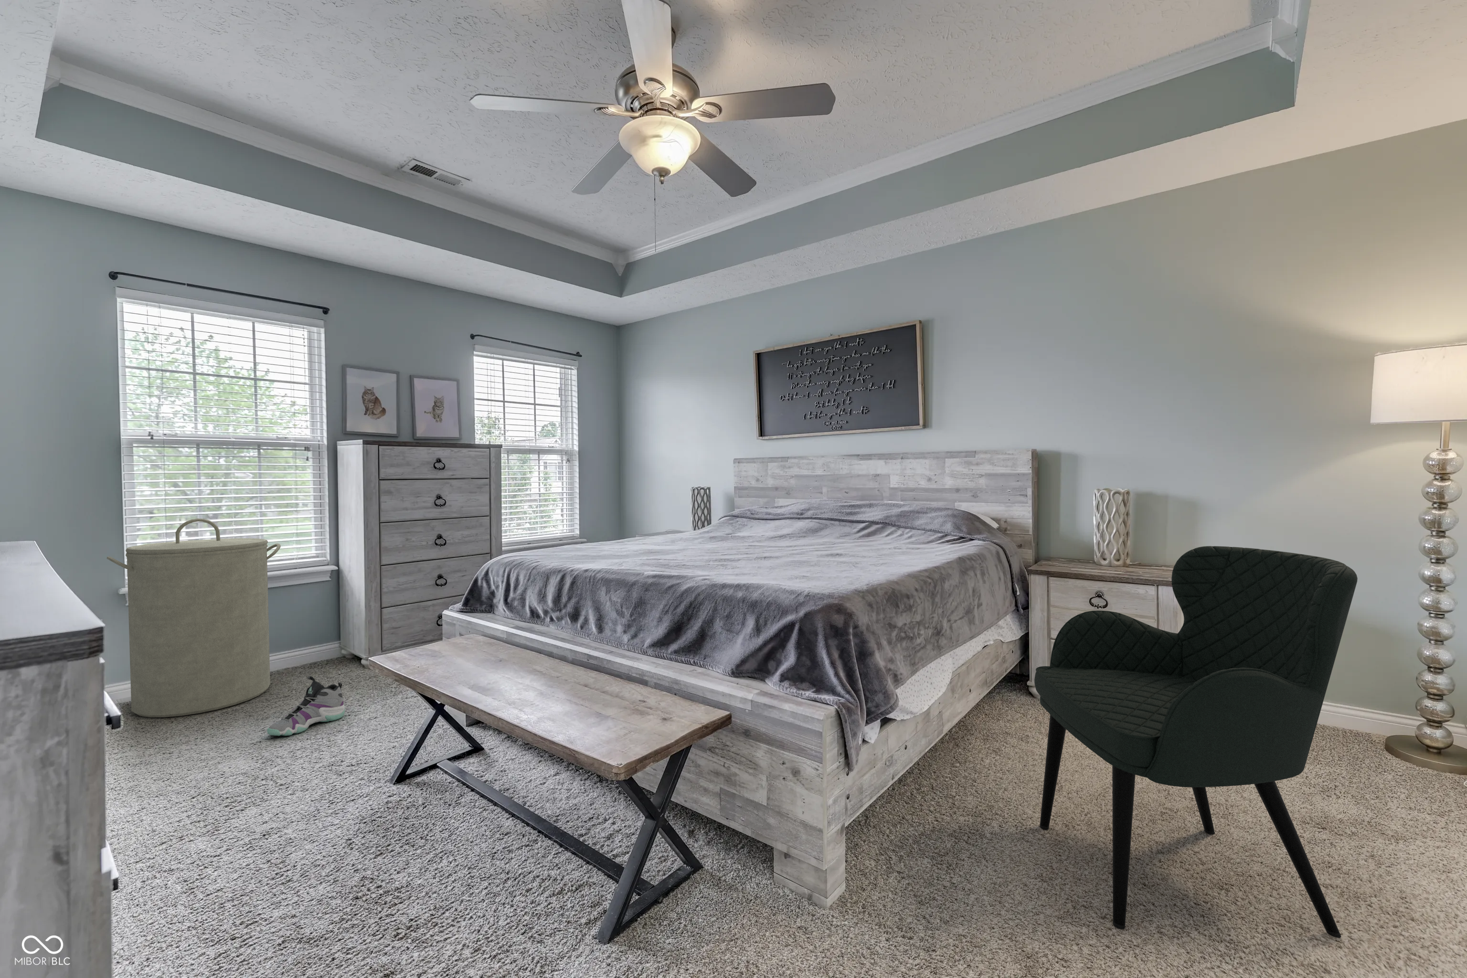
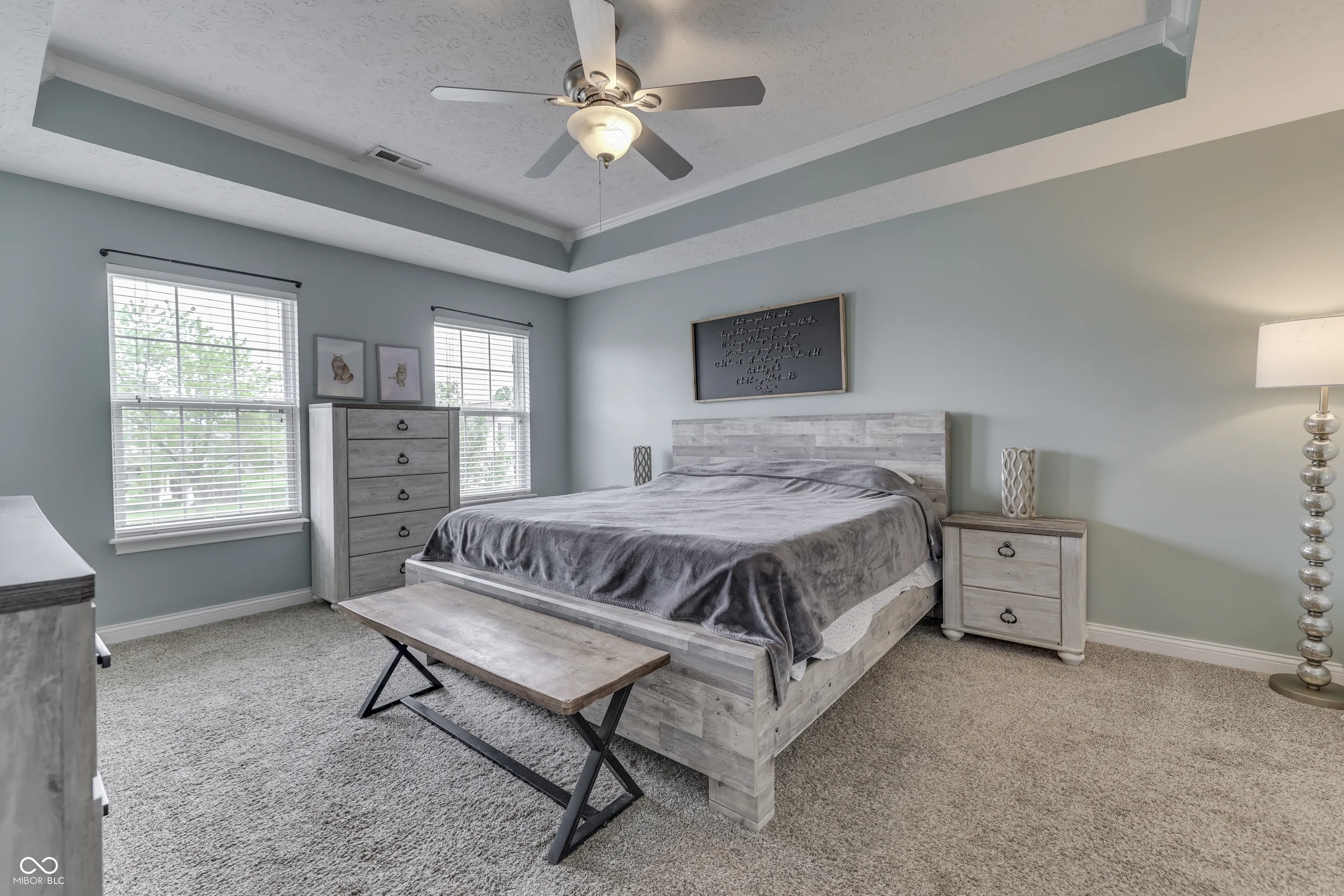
- laundry hamper [107,518,282,718]
- armchair [1034,546,1358,939]
- sneaker [266,676,345,737]
